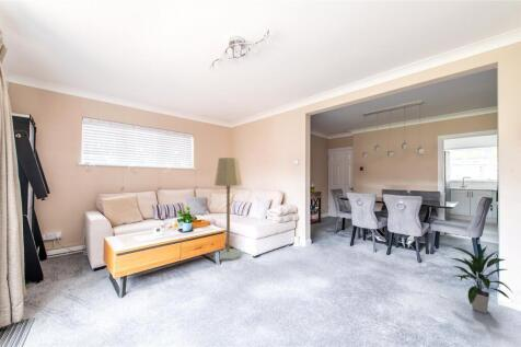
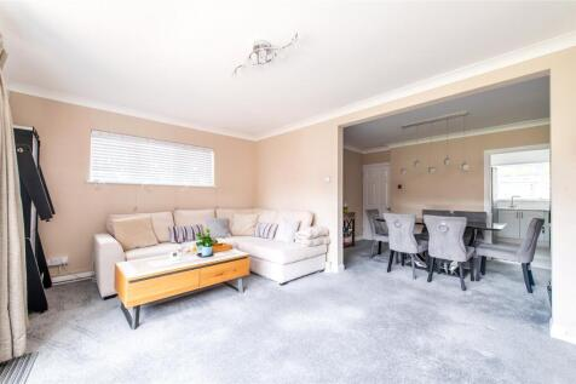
- floor lamp [213,157,243,262]
- indoor plant [447,245,513,314]
